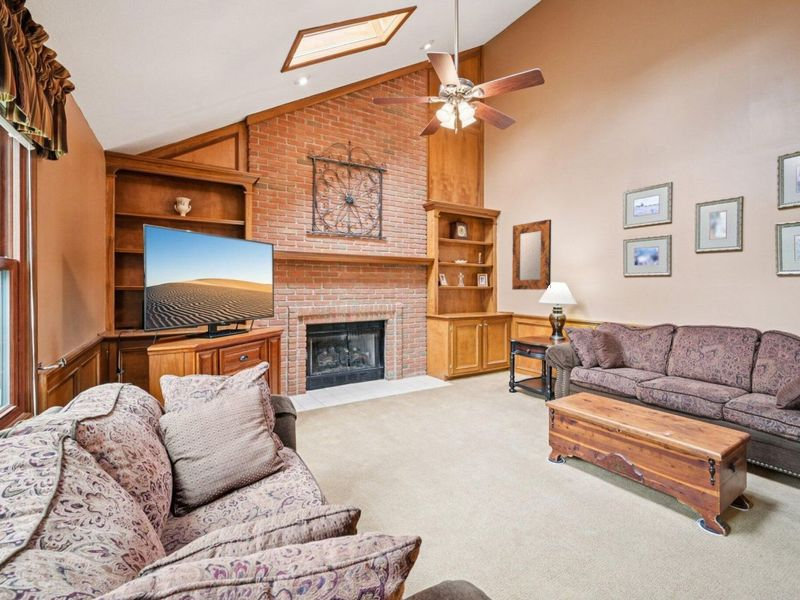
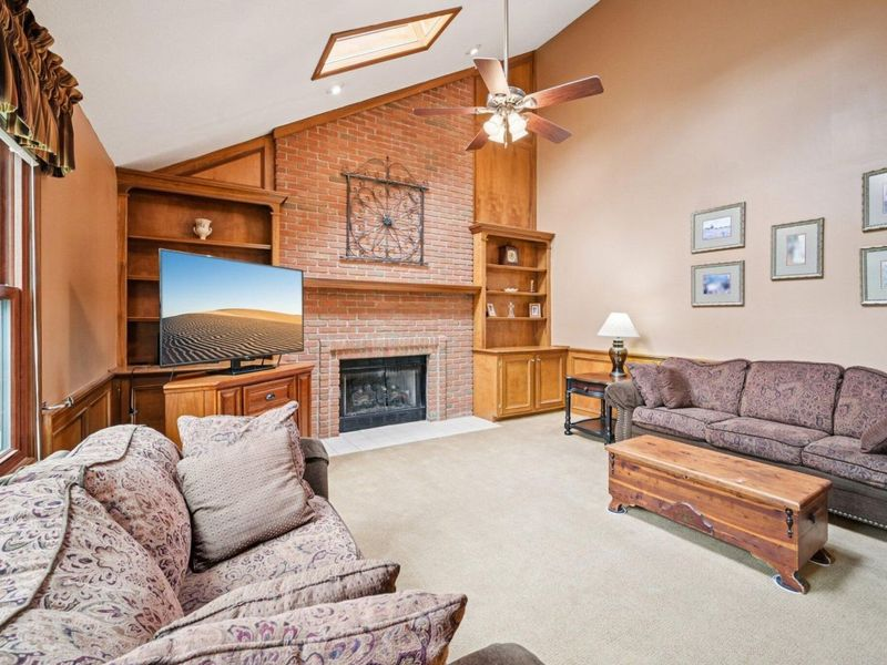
- home mirror [511,218,552,291]
